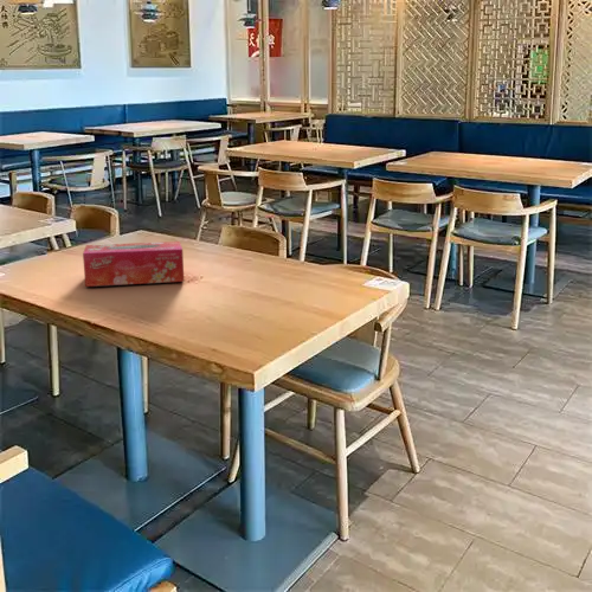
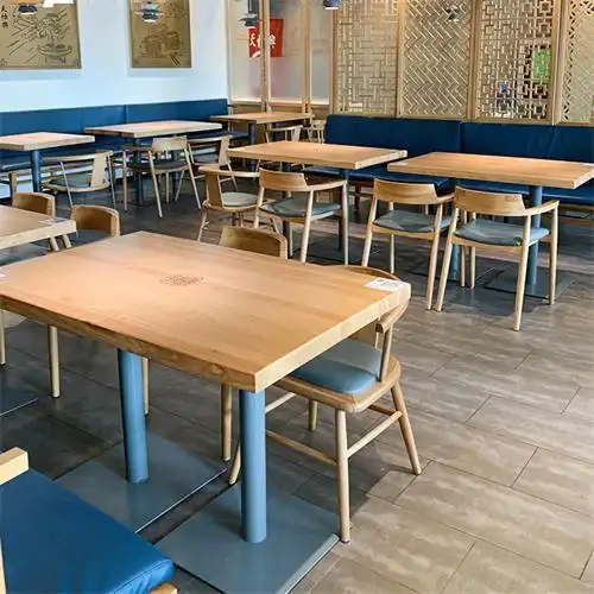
- tissue box [82,240,185,288]
